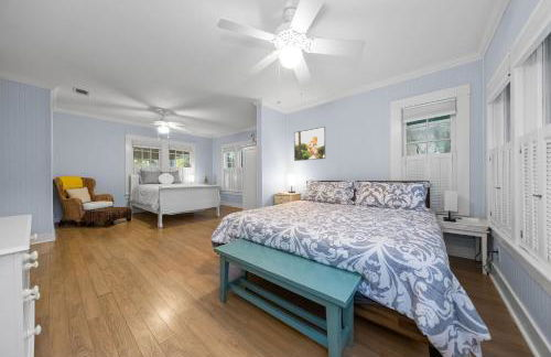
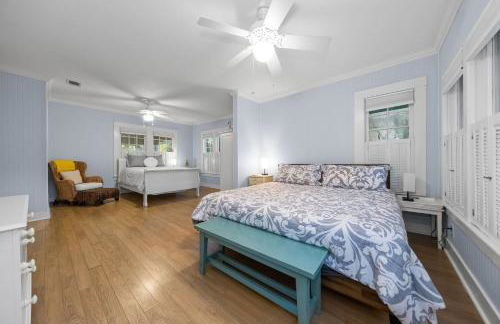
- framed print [293,126,326,162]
